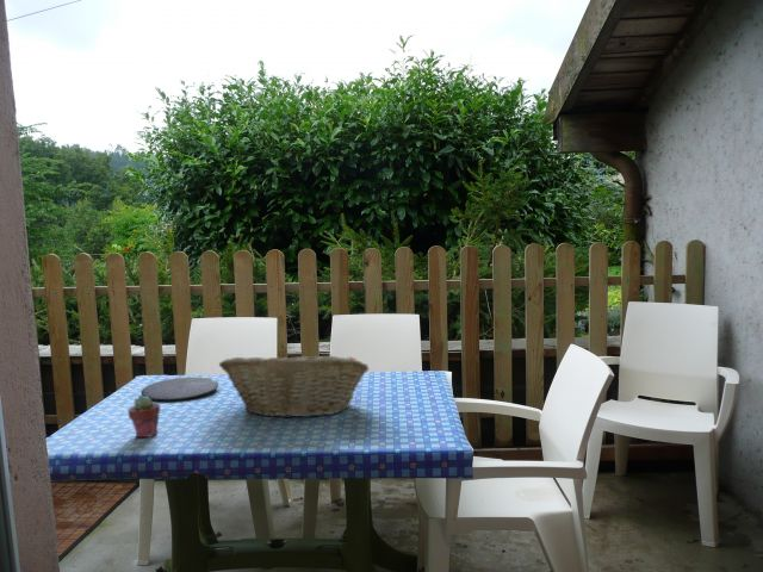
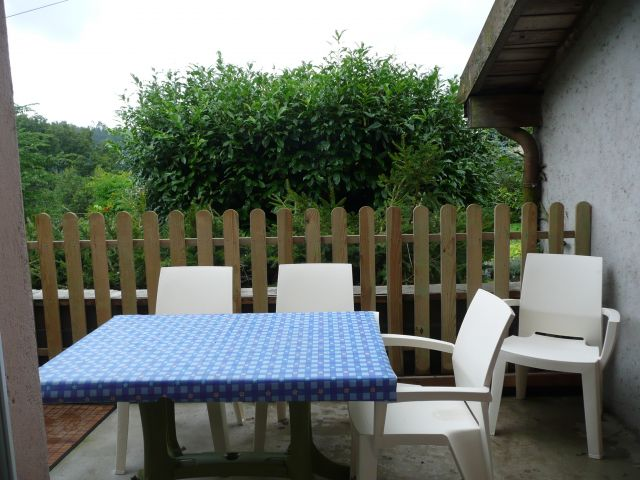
- plate [141,377,219,403]
- potted succulent [126,394,161,439]
- fruit basket [218,350,371,419]
